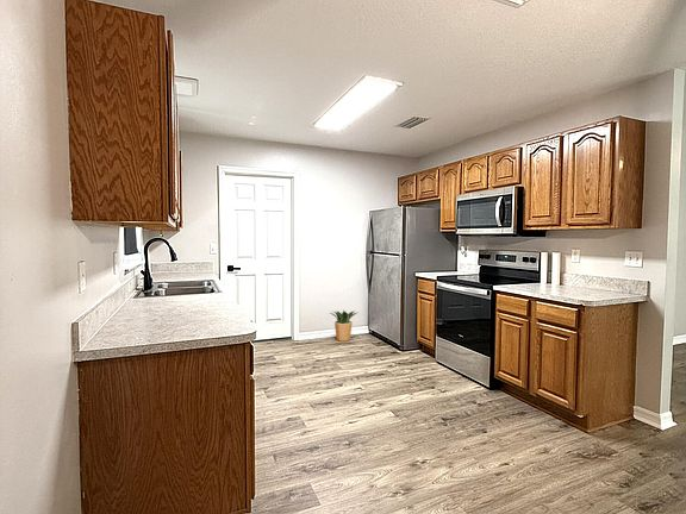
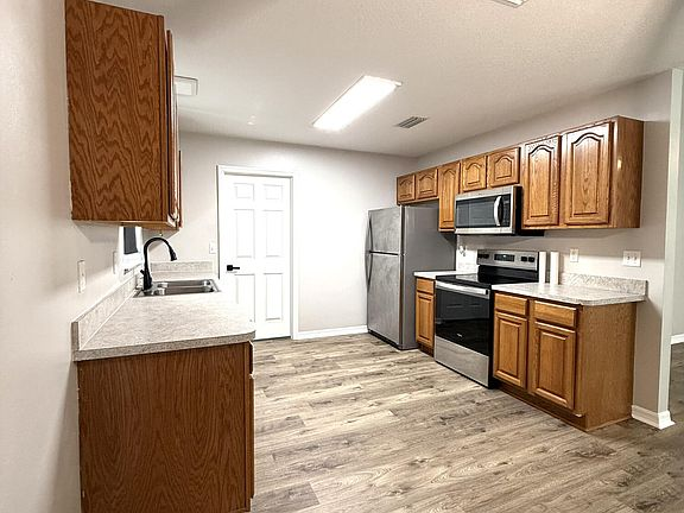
- potted plant [329,309,360,343]
